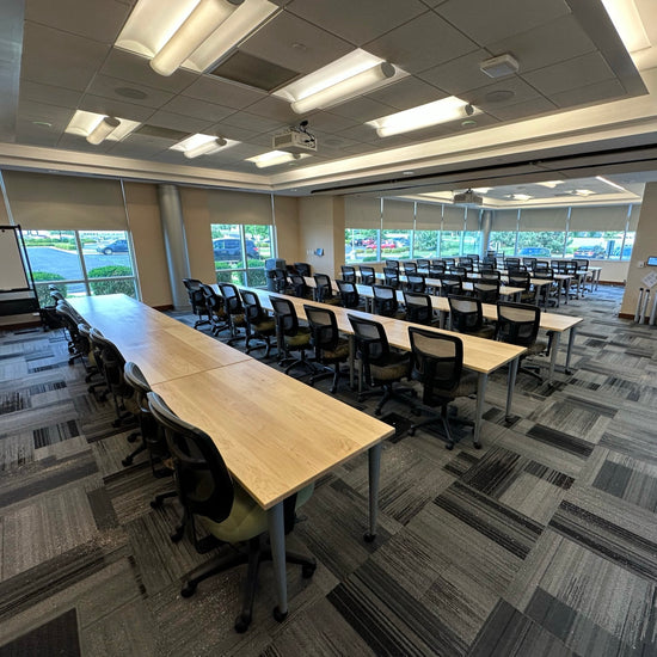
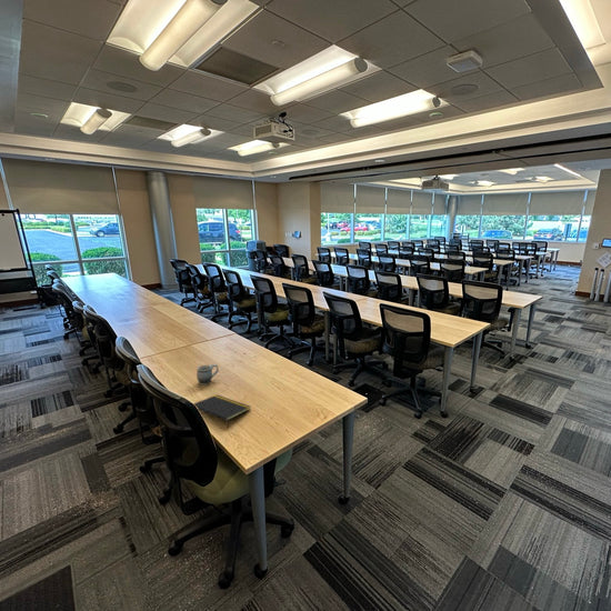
+ mug [196,363,220,385]
+ notepad [192,393,251,428]
